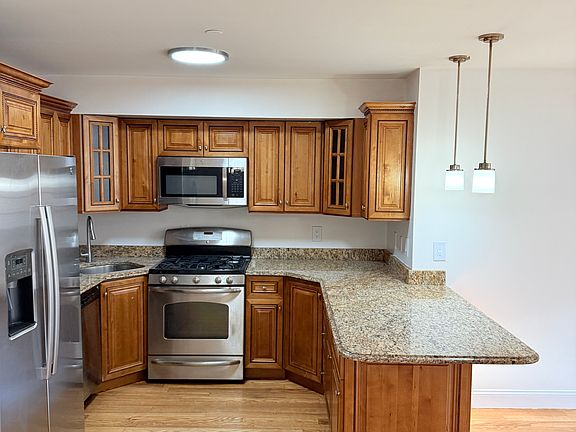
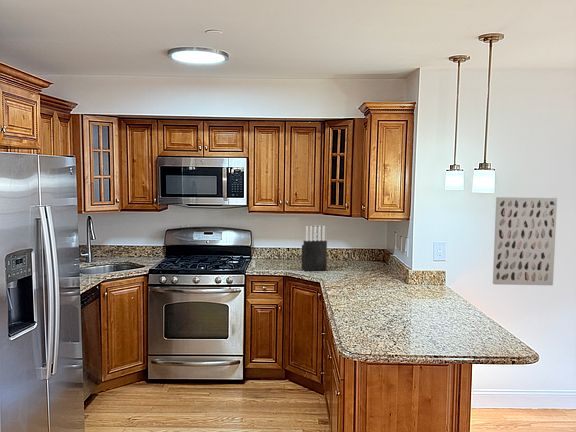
+ knife block [301,225,328,272]
+ wall art [492,196,558,286]
